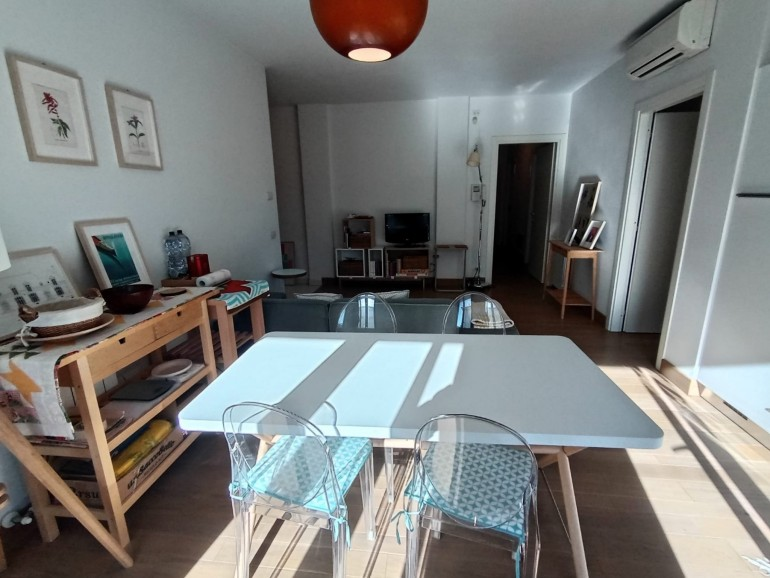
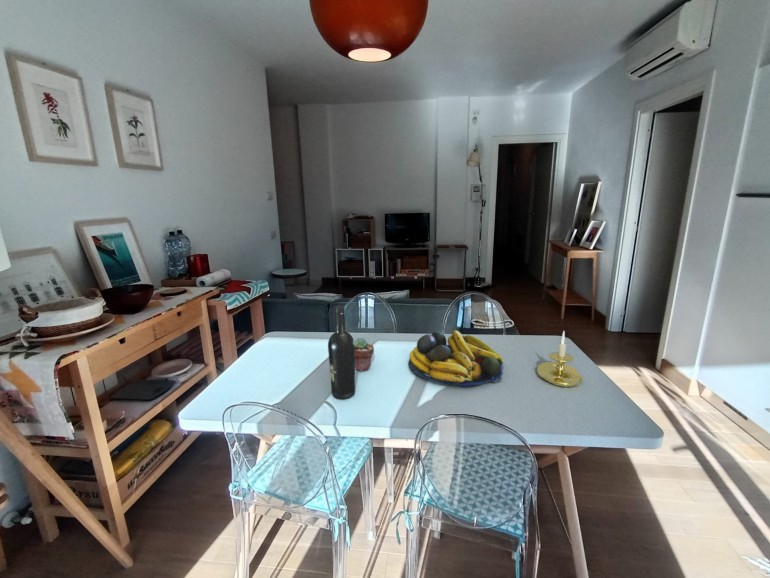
+ fruit bowl [407,329,504,388]
+ candle holder [536,330,584,388]
+ wine bottle [327,305,356,400]
+ potted succulent [354,337,375,373]
